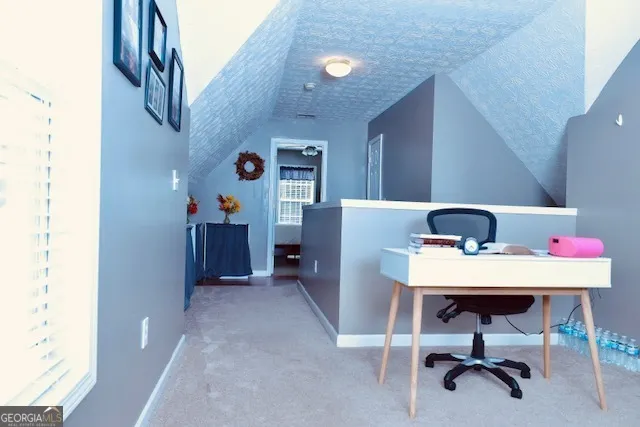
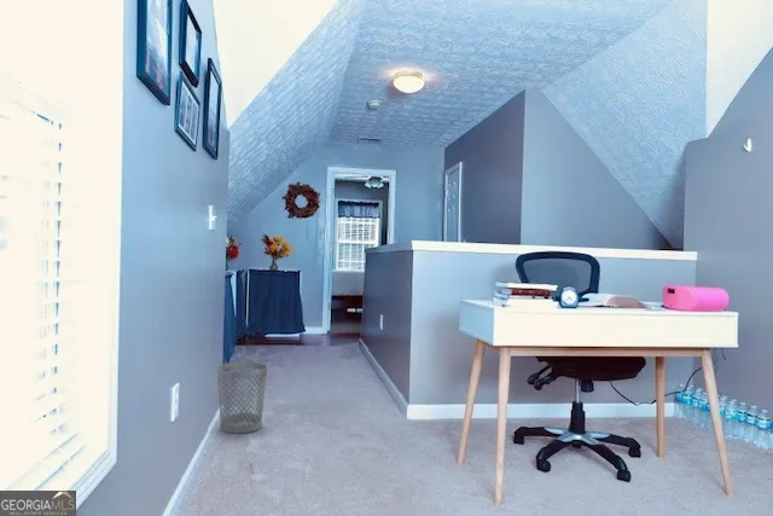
+ wastebasket [216,361,268,435]
